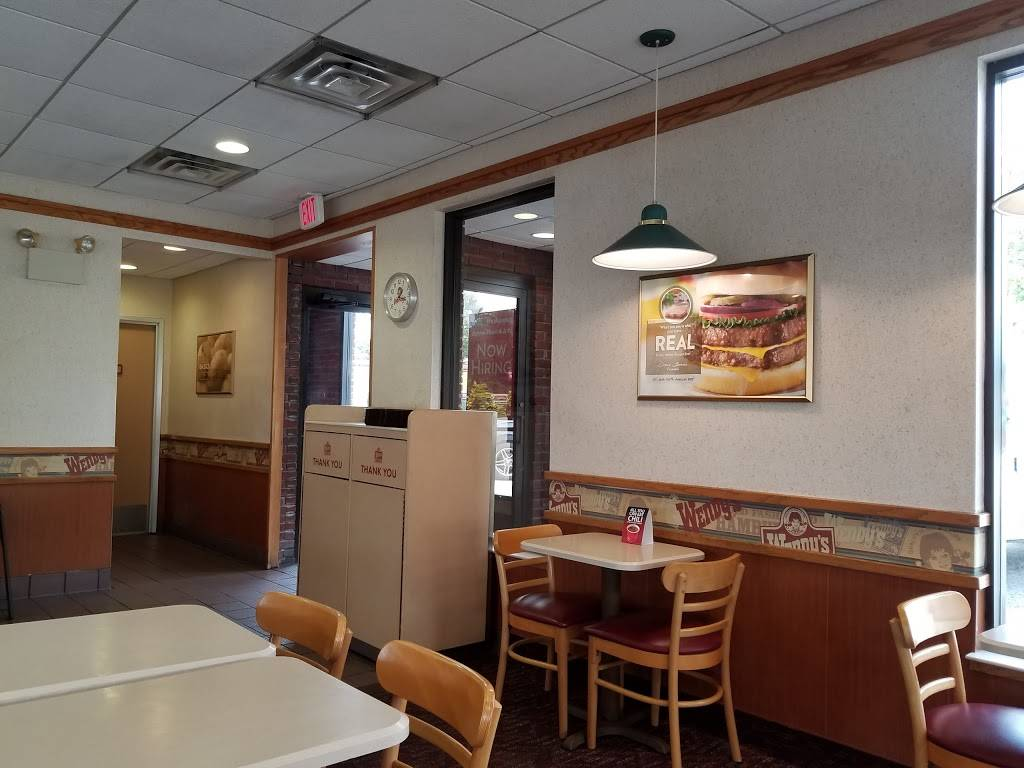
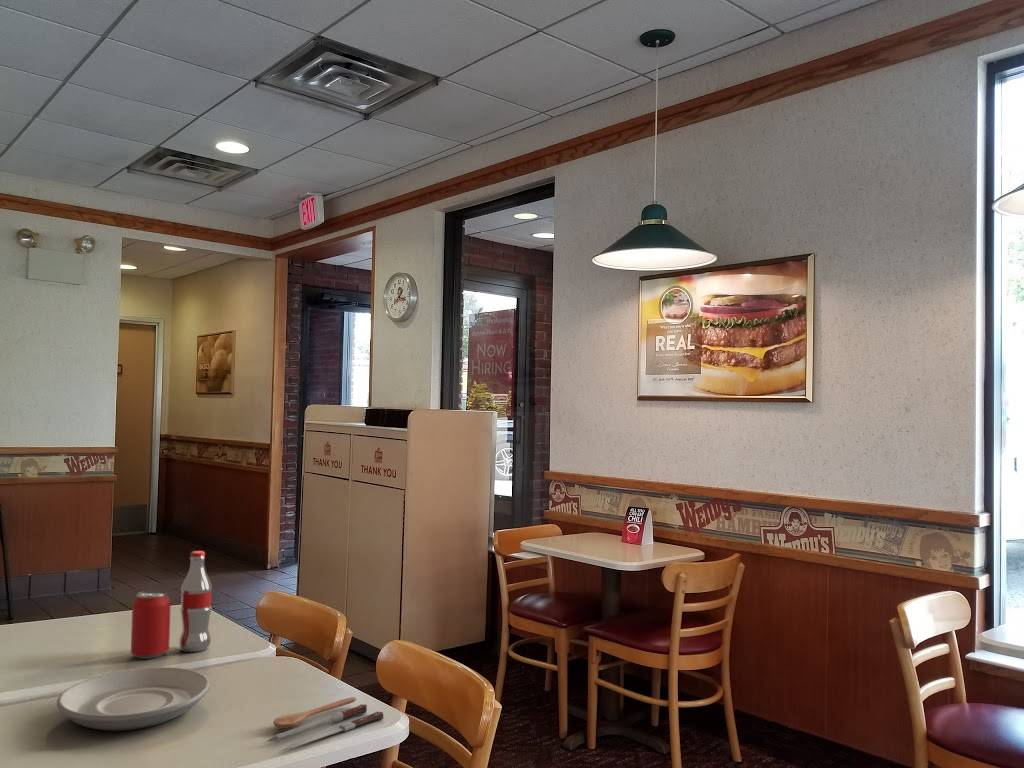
+ plate [56,666,211,732]
+ pop [130,550,213,660]
+ spoon [265,696,384,753]
